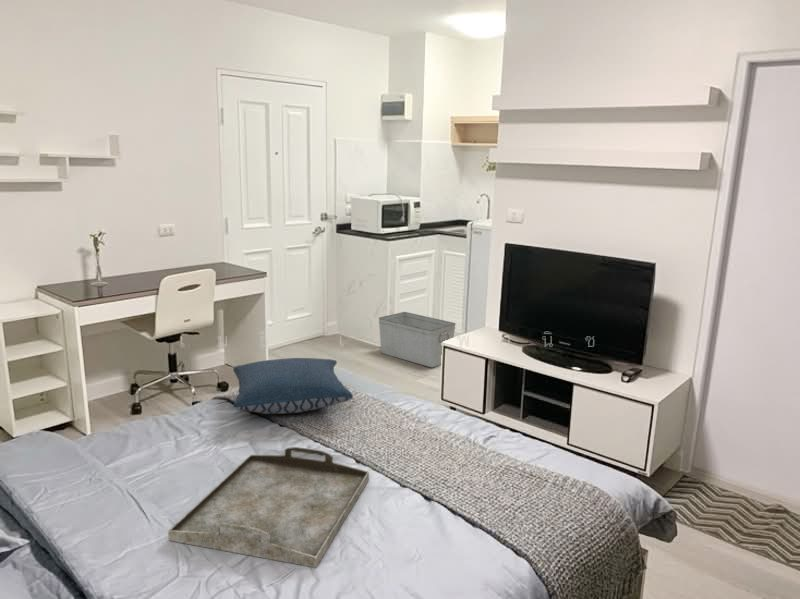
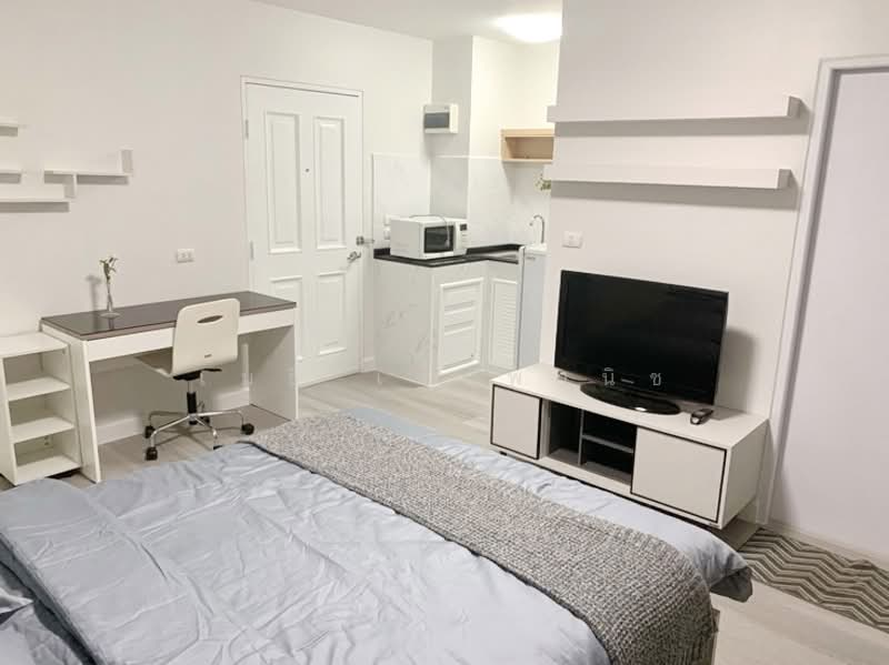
- pillow [232,357,354,415]
- serving tray [167,446,370,569]
- storage bin [378,311,457,368]
